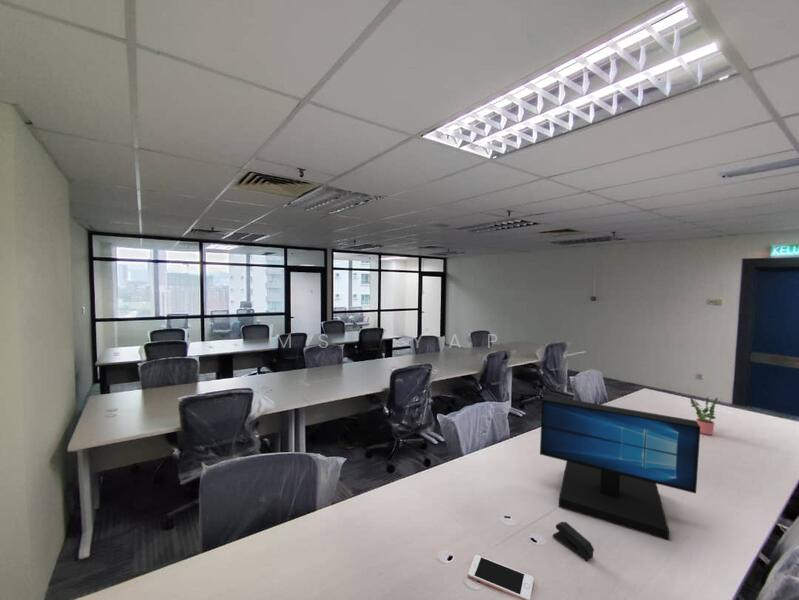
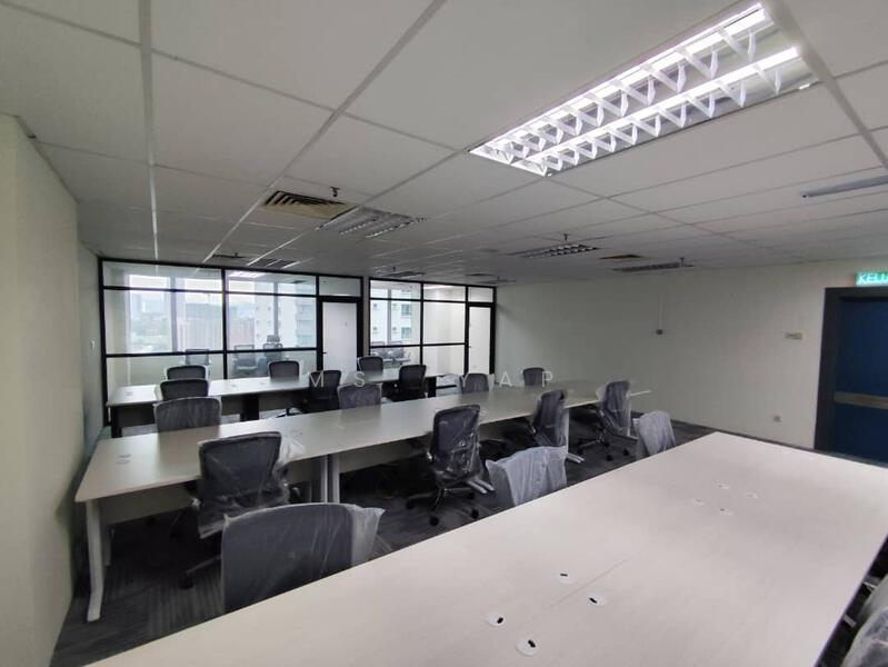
- potted plant [689,395,719,436]
- monitor [539,394,701,541]
- stapler [552,521,595,563]
- cell phone [467,554,535,600]
